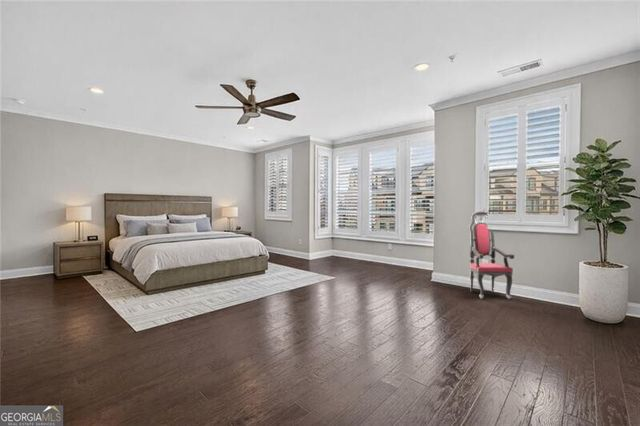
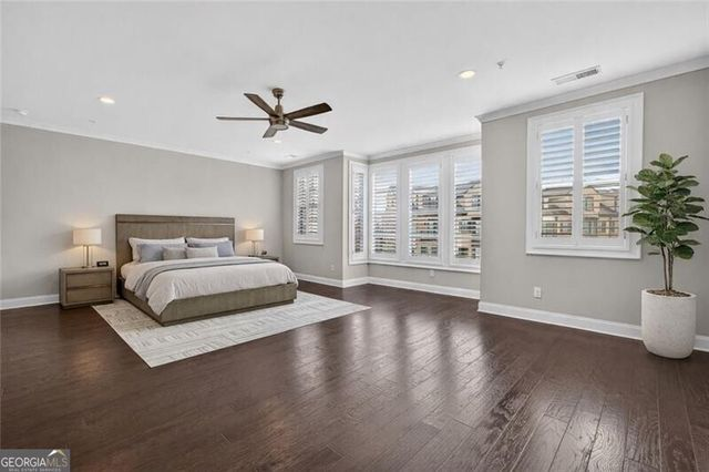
- armchair [468,210,515,300]
